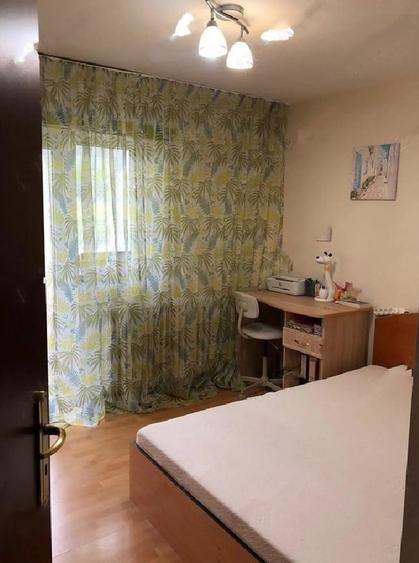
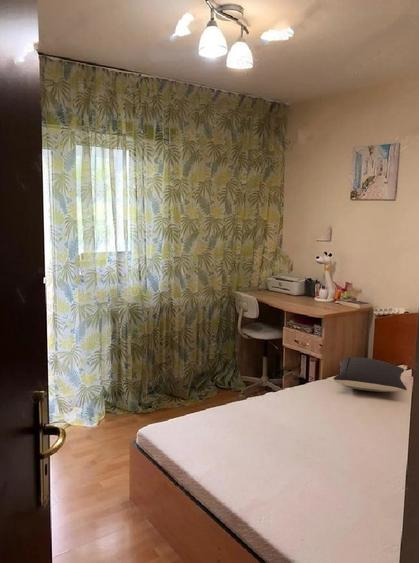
+ pillow [332,356,408,393]
